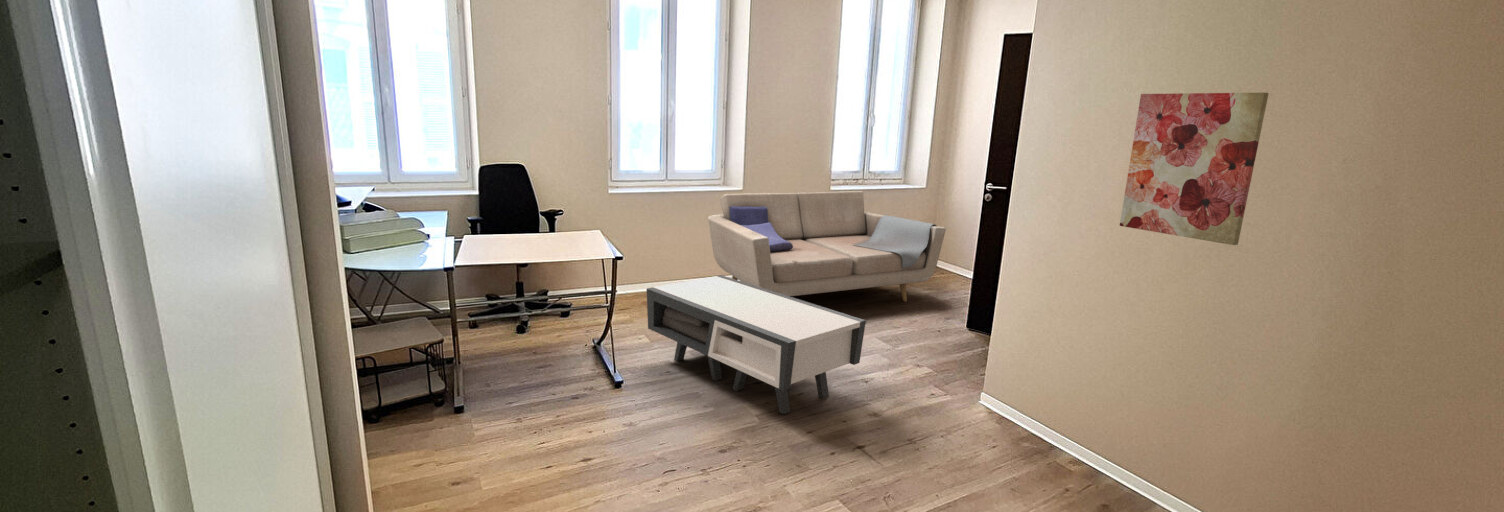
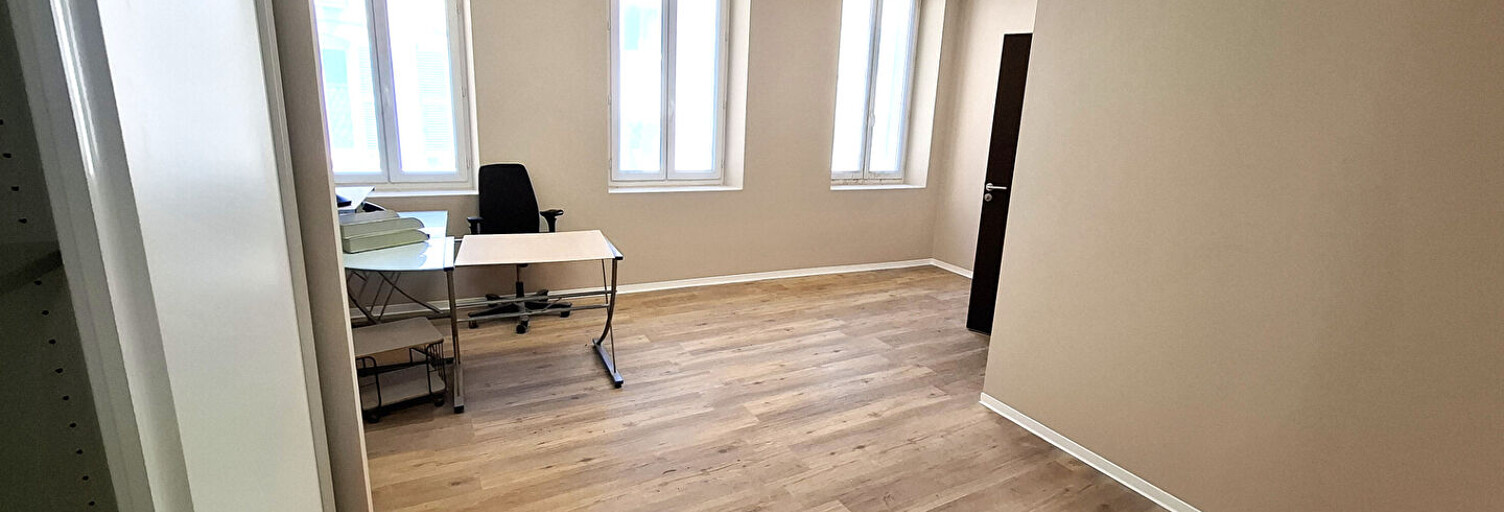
- sofa [707,190,947,302]
- wall art [1119,92,1270,246]
- coffee table [646,274,867,415]
